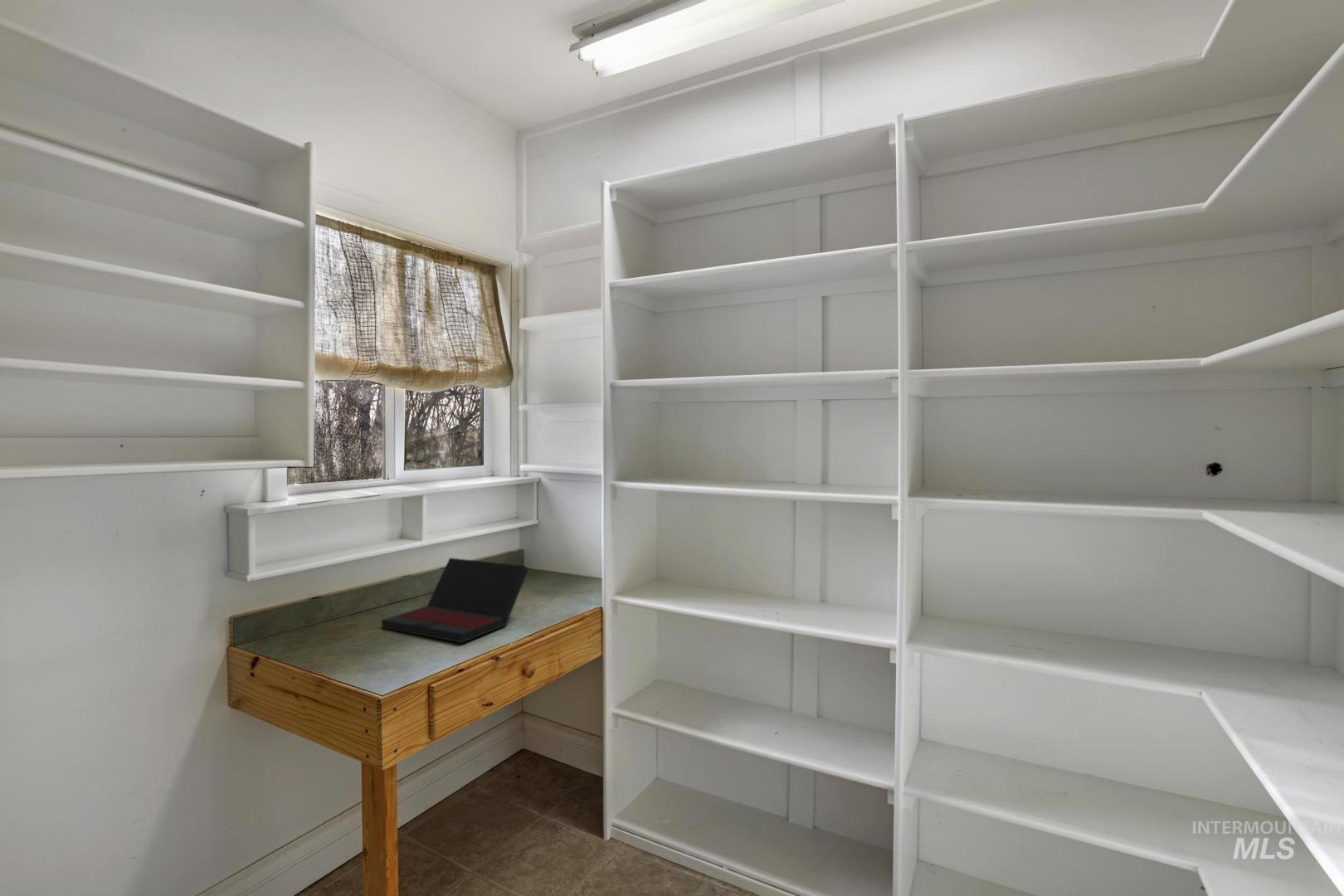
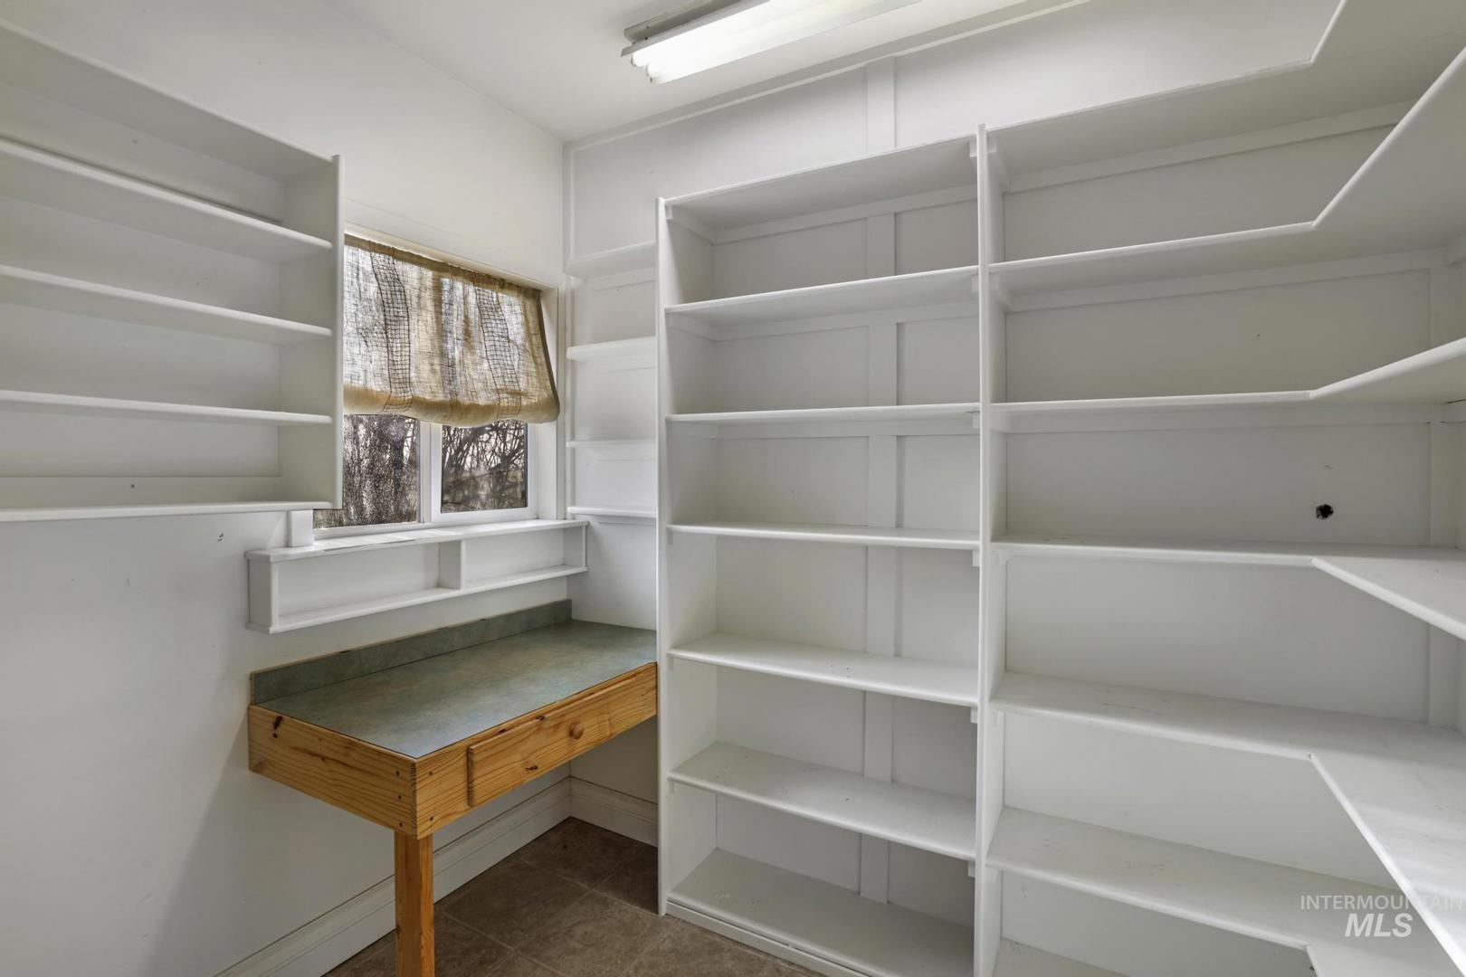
- laptop [381,557,529,644]
